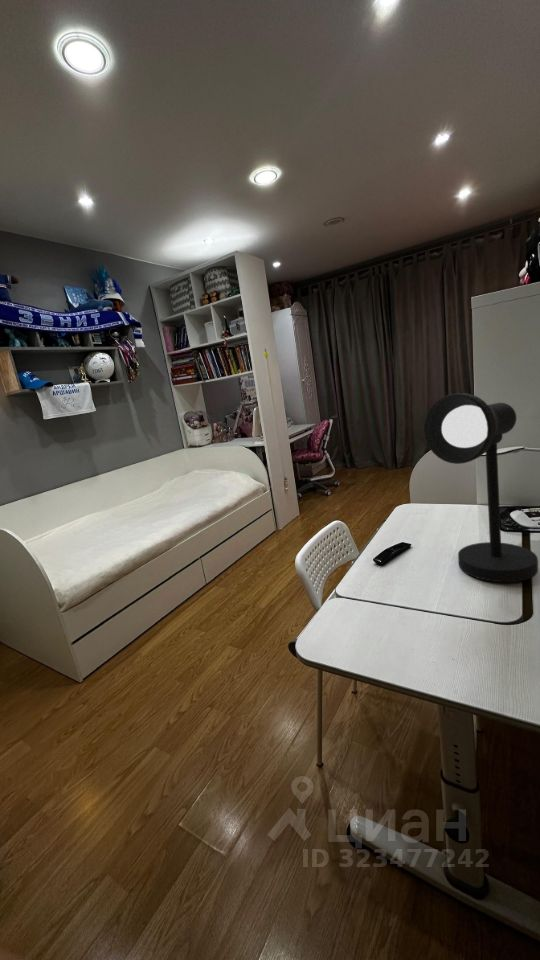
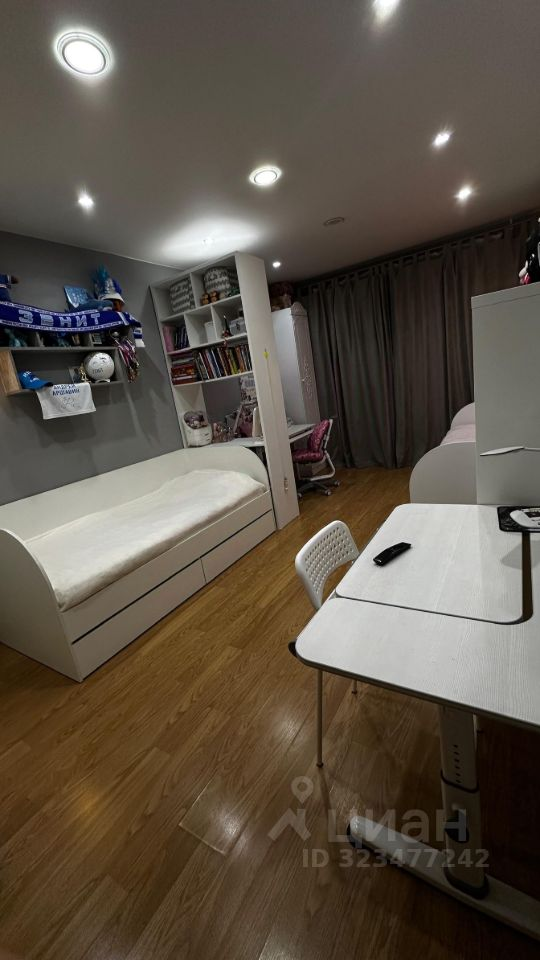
- desk lamp [423,392,539,583]
